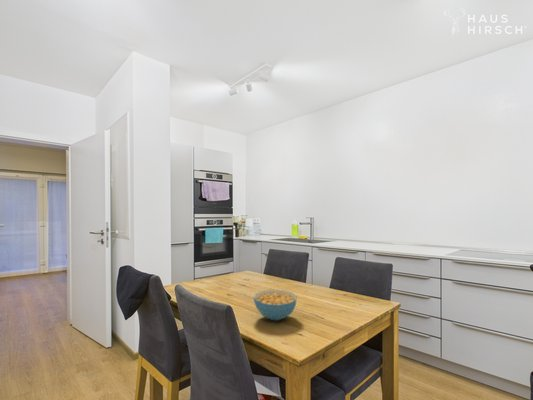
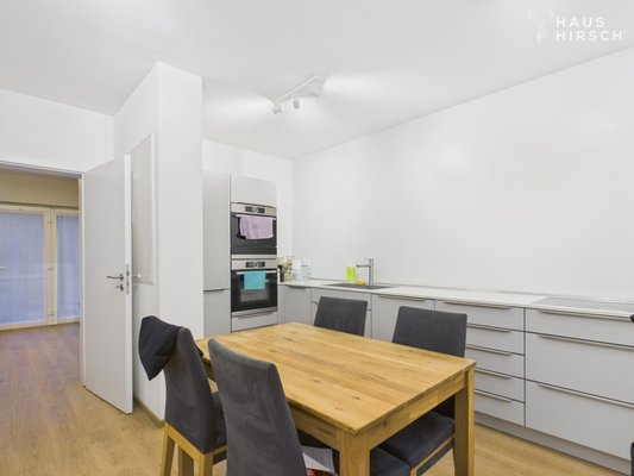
- cereal bowl [253,288,298,321]
